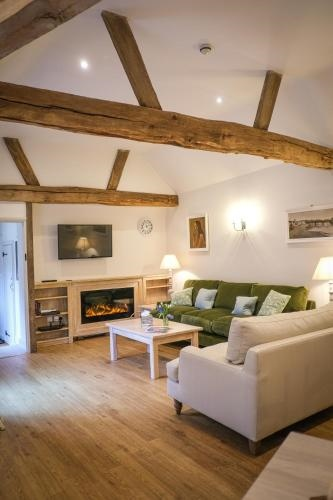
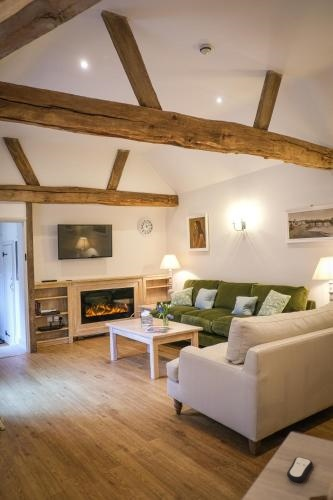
+ remote control [286,456,314,483]
